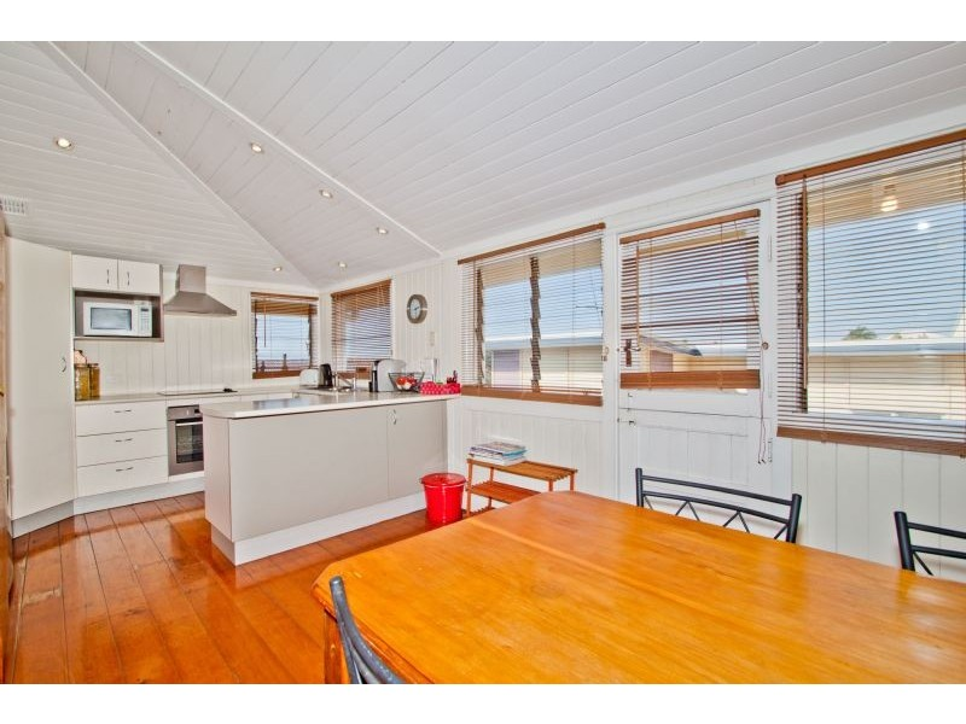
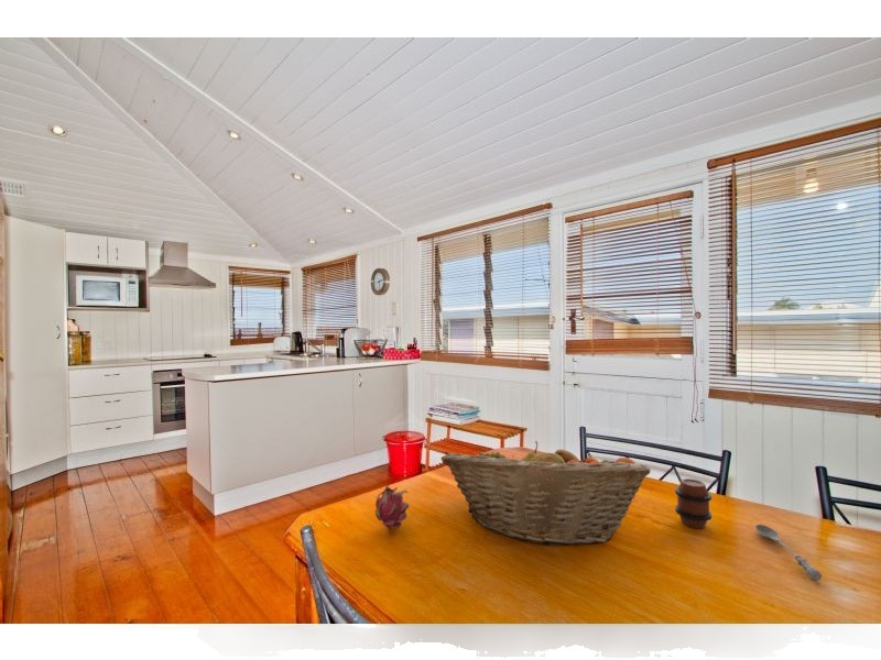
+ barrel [674,477,713,529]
+ soupspoon [754,524,823,582]
+ fruit [374,481,410,531]
+ fruit basket [440,440,652,547]
